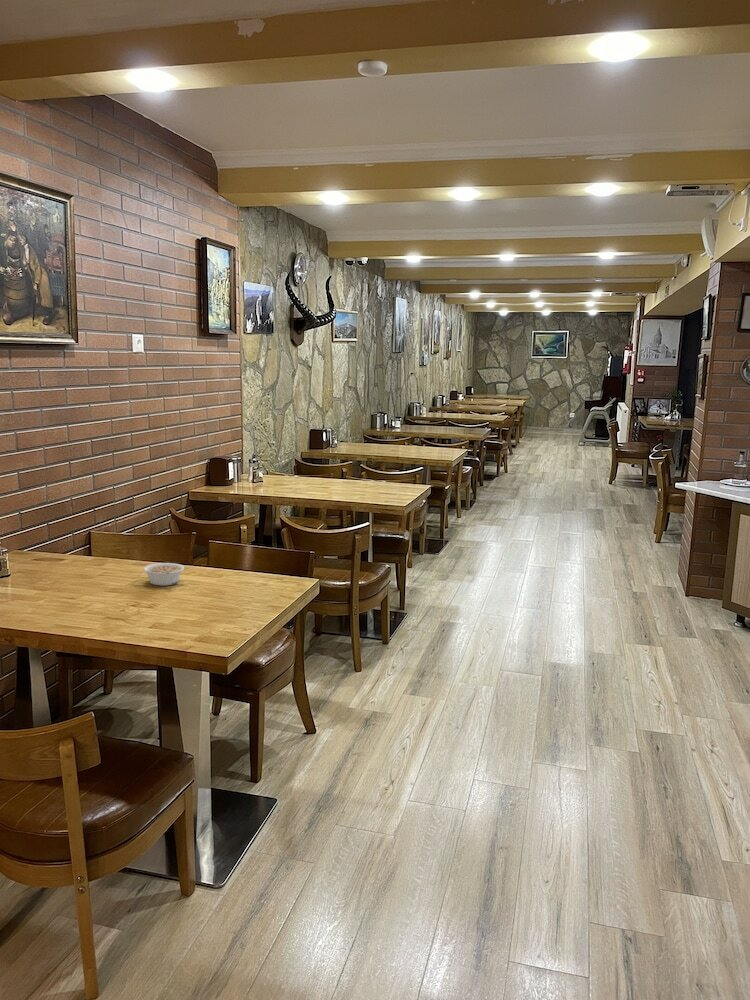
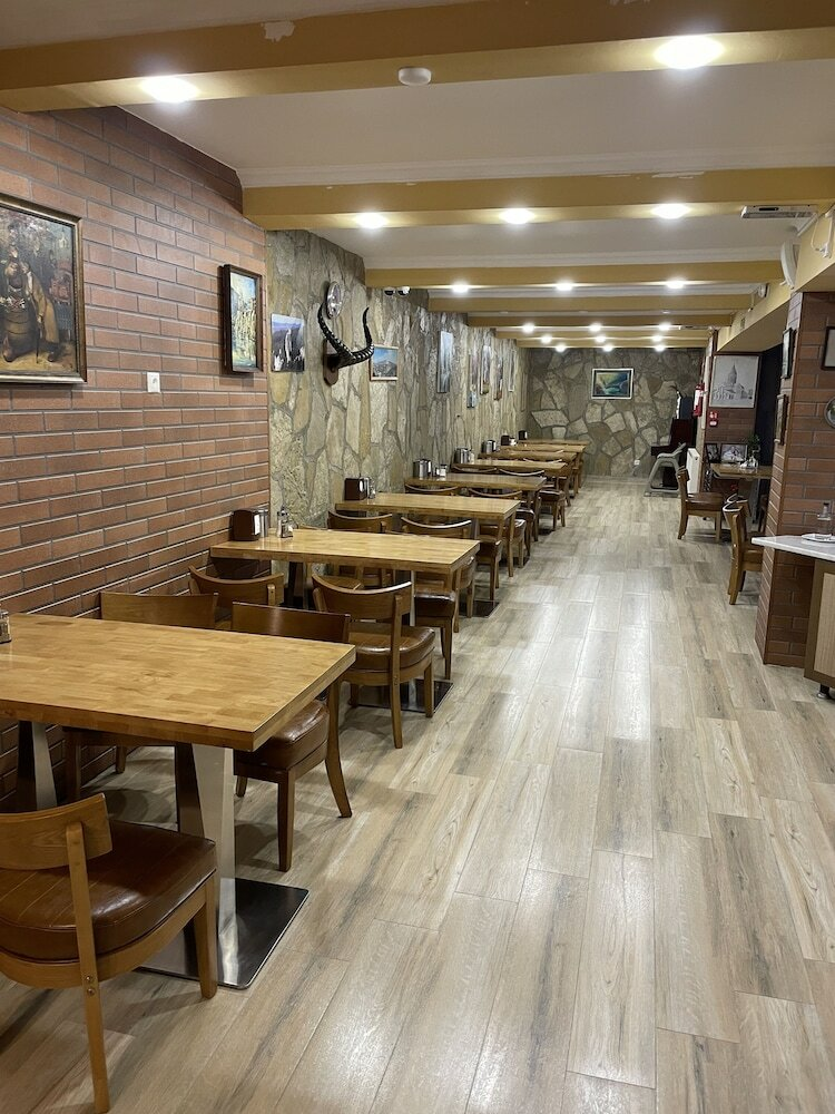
- legume [142,562,185,587]
